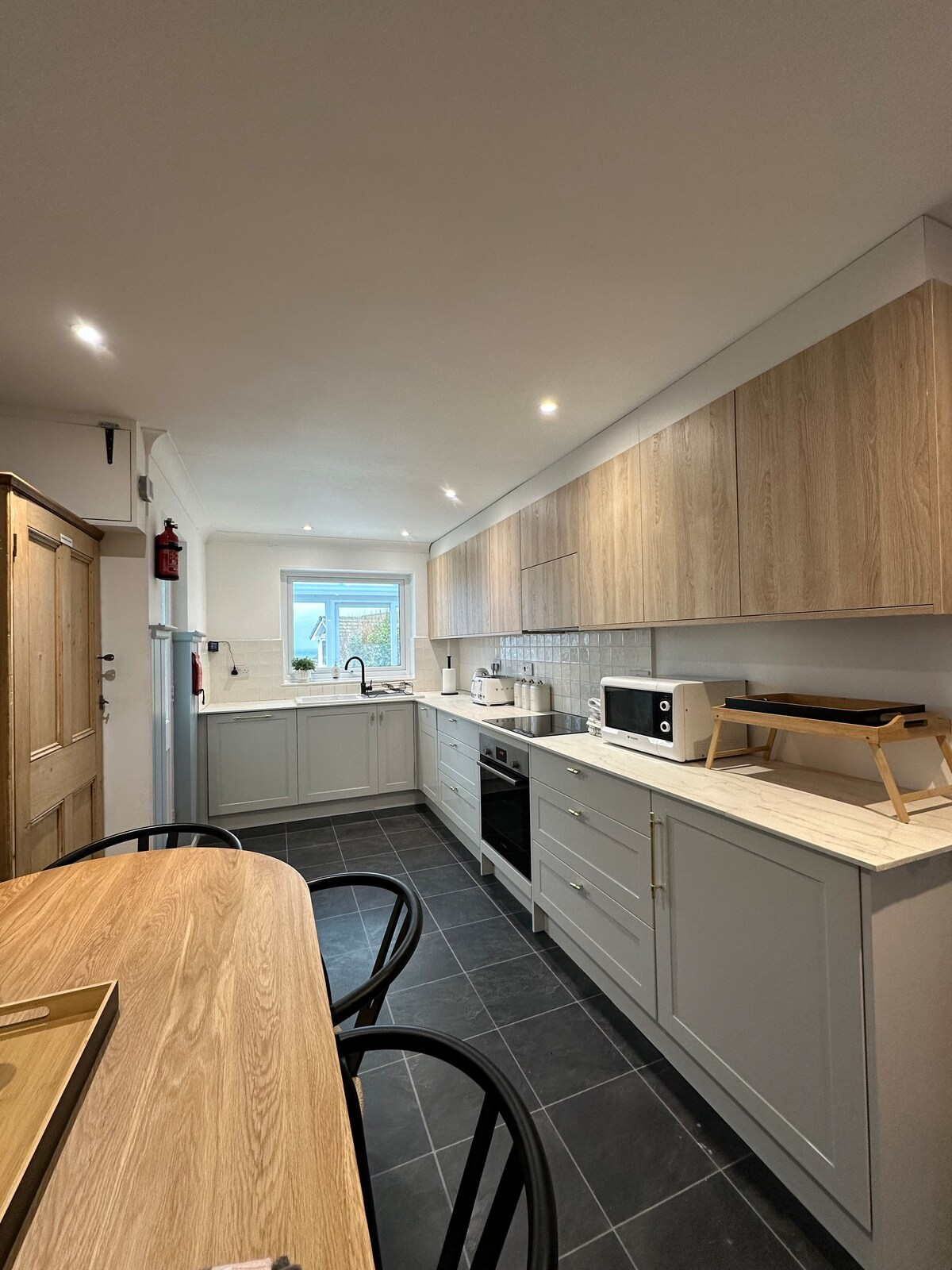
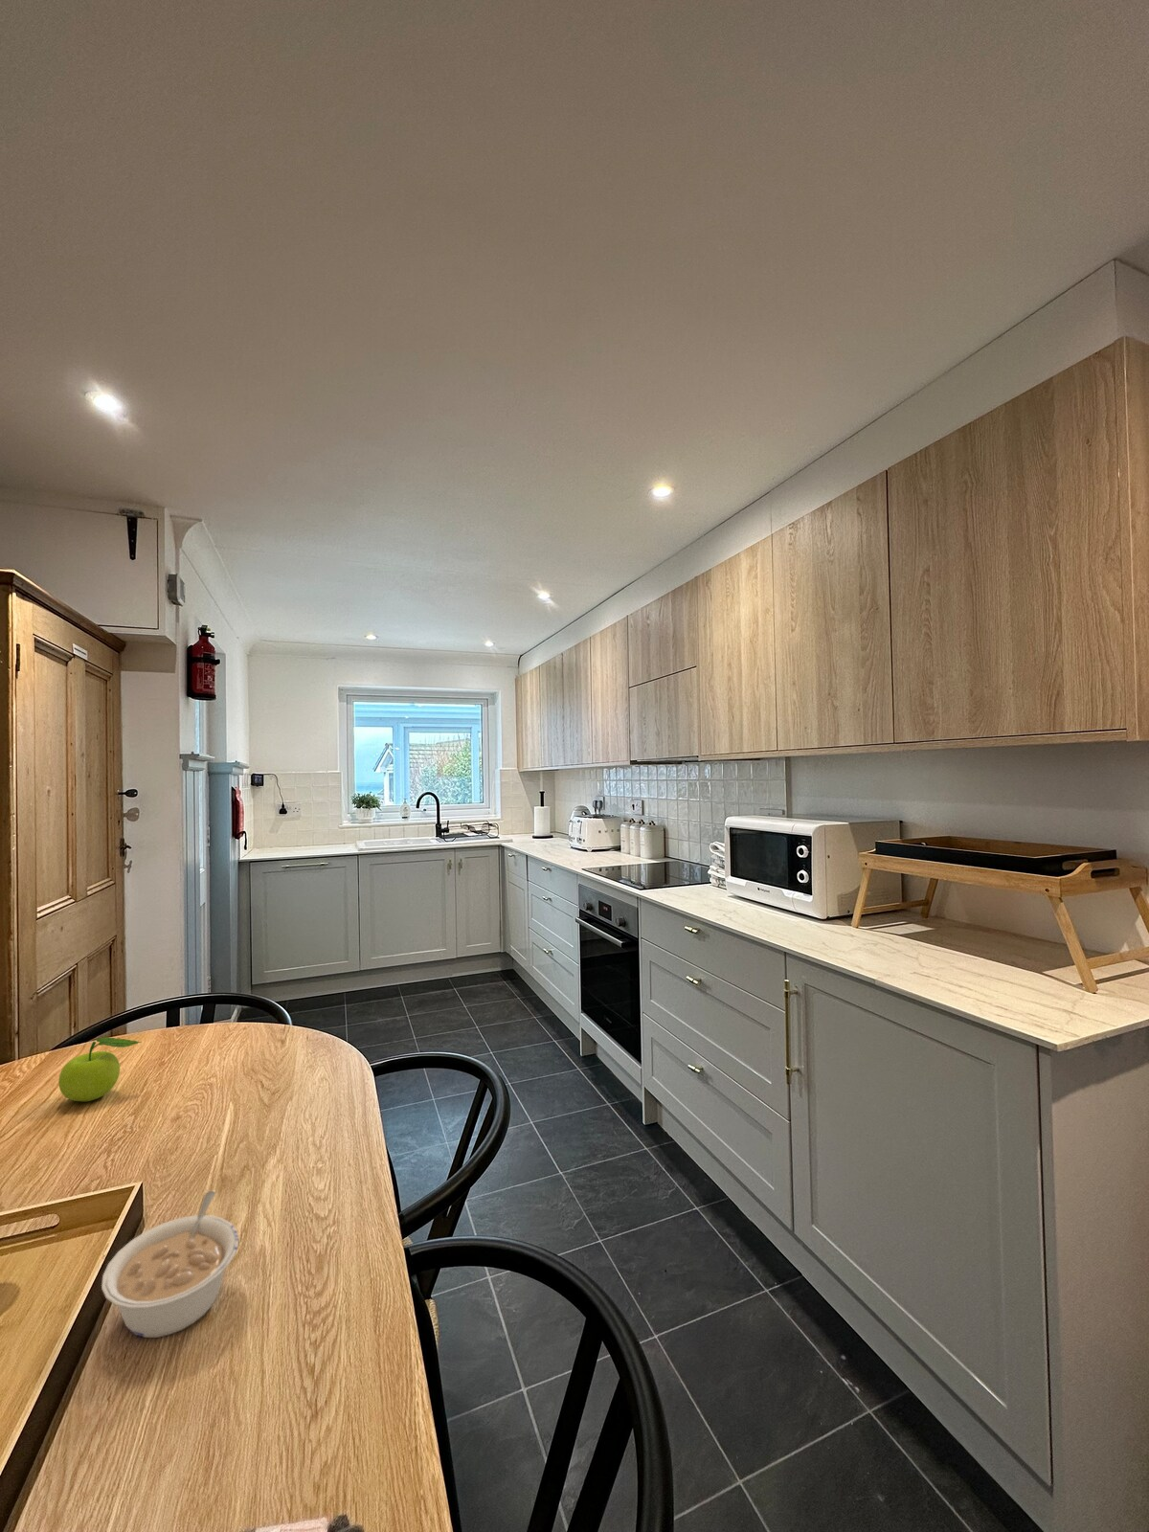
+ fruit [58,1036,142,1103]
+ legume [100,1189,240,1339]
